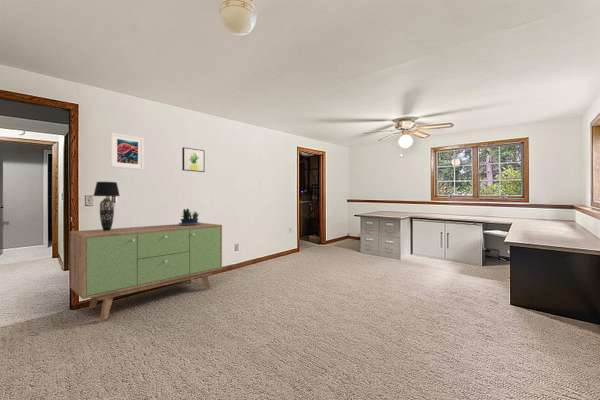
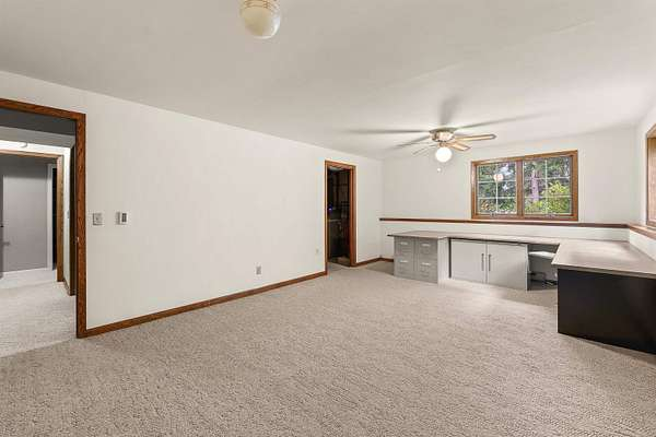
- table lamp [93,181,121,231]
- wall art [181,146,206,173]
- sideboard [69,222,223,321]
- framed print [110,132,145,171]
- potted plant [178,208,201,225]
